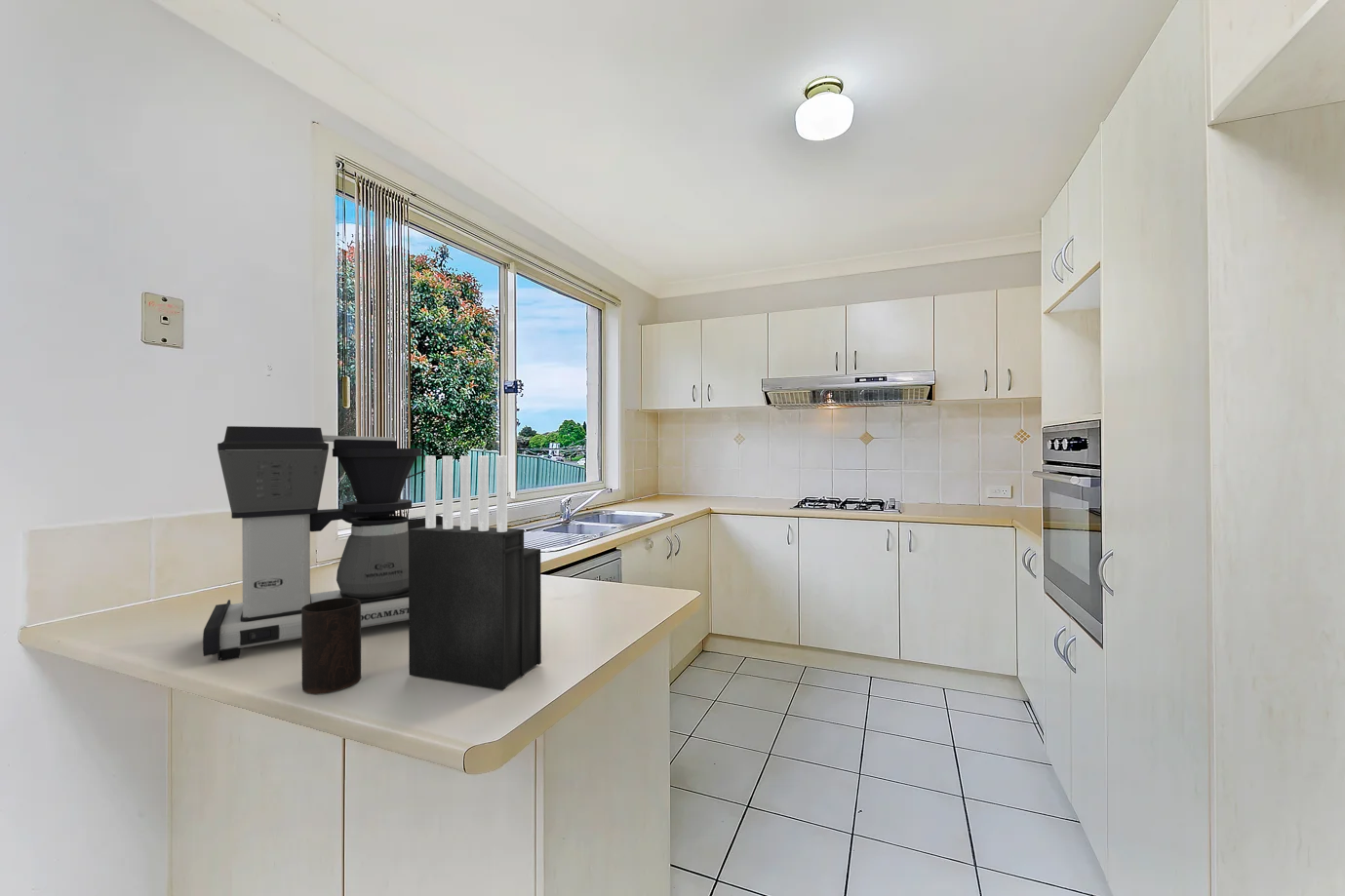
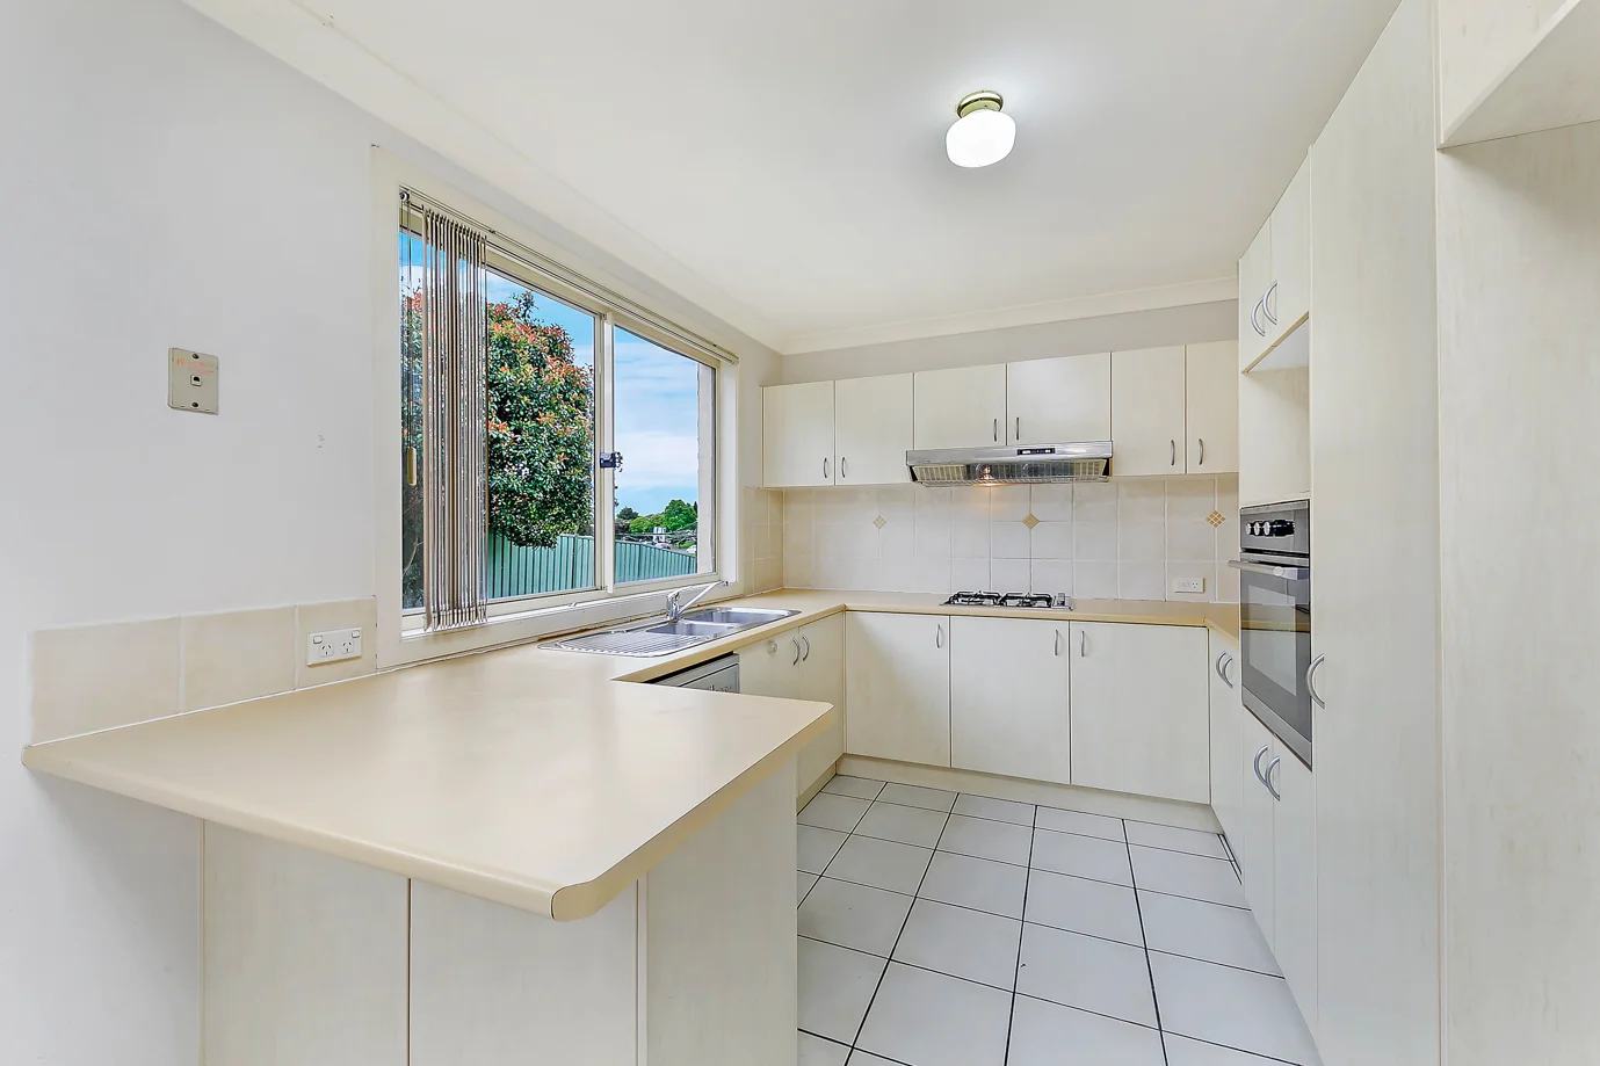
- coffee maker [202,425,443,661]
- knife block [408,455,542,691]
- cup [300,598,362,695]
